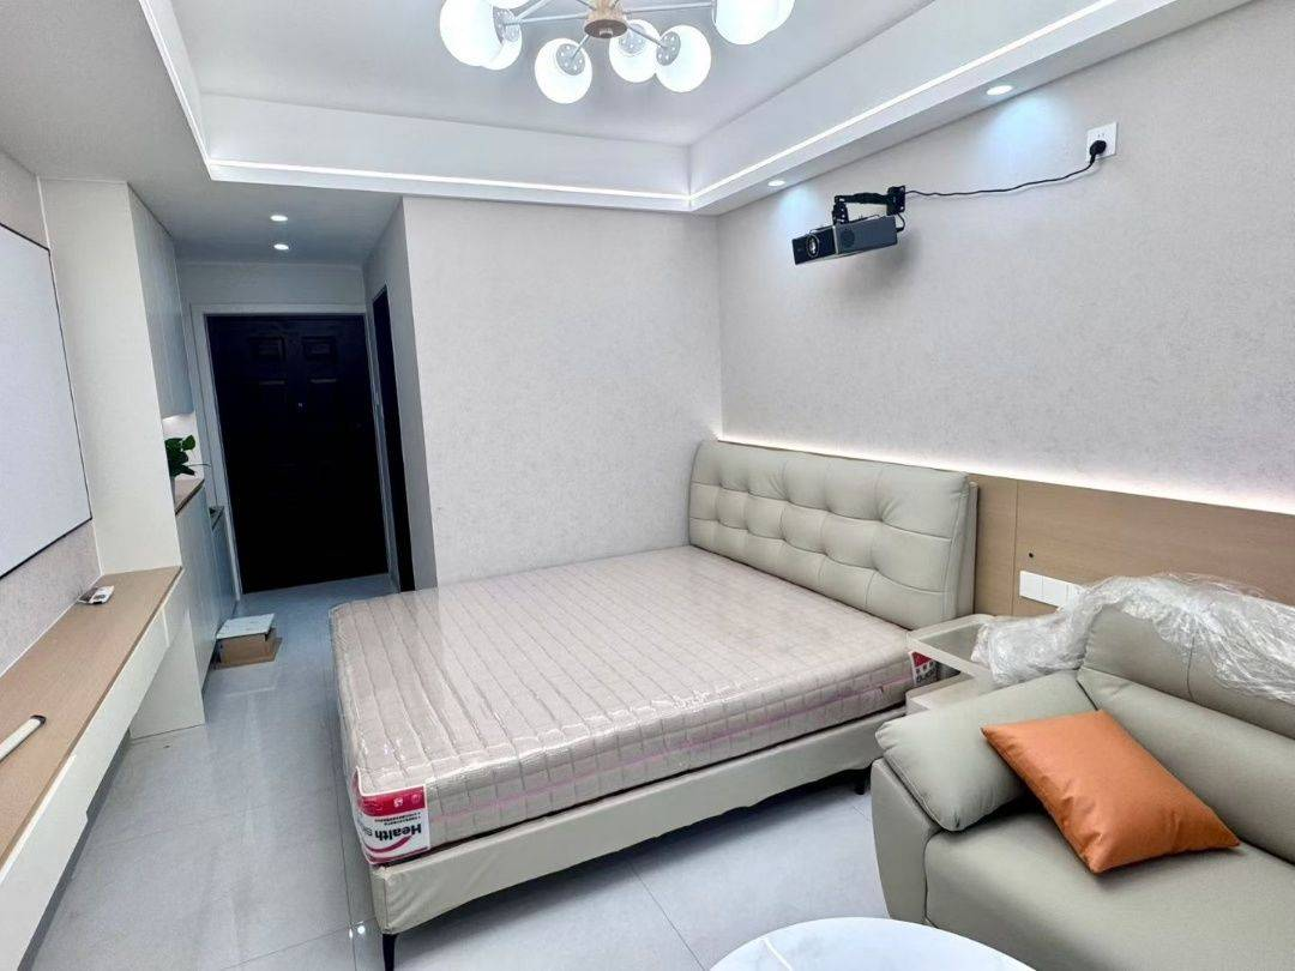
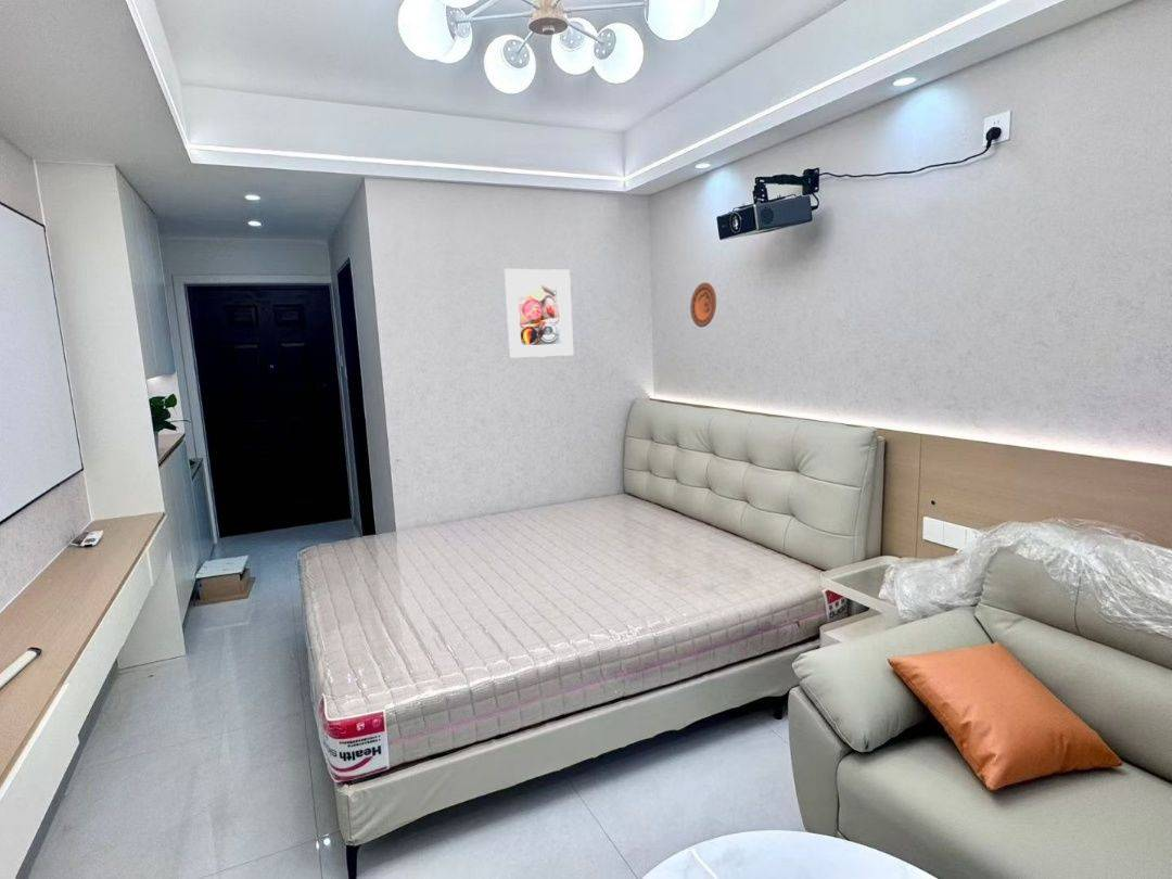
+ decorative plate [689,282,717,328]
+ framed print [504,268,574,359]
